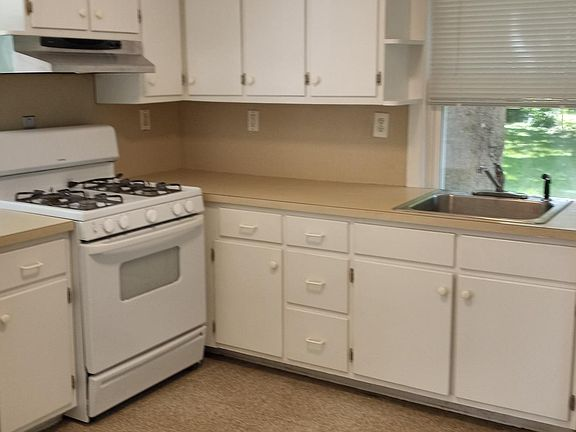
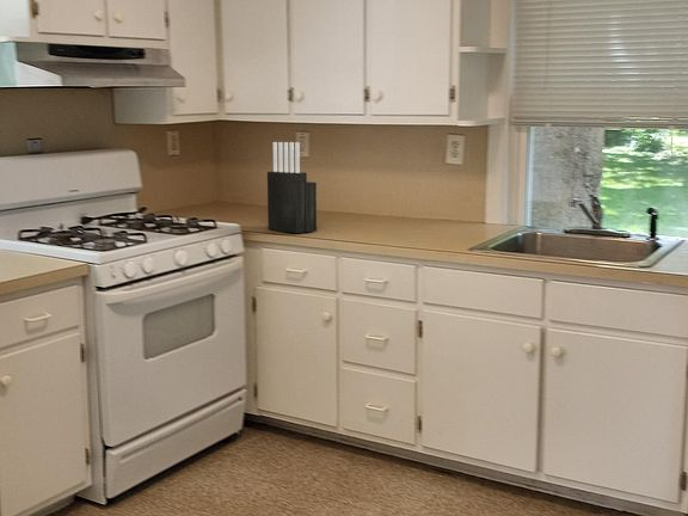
+ knife block [266,141,318,234]
